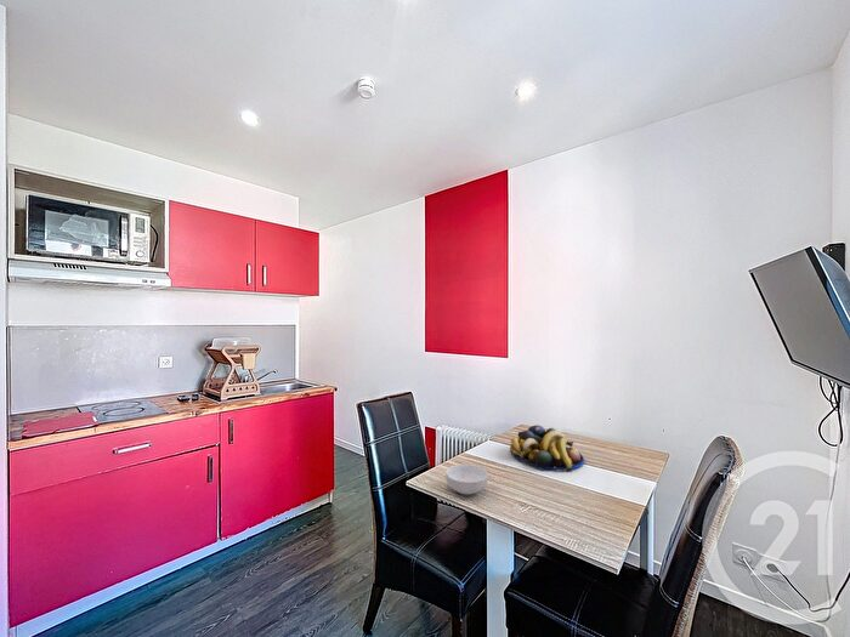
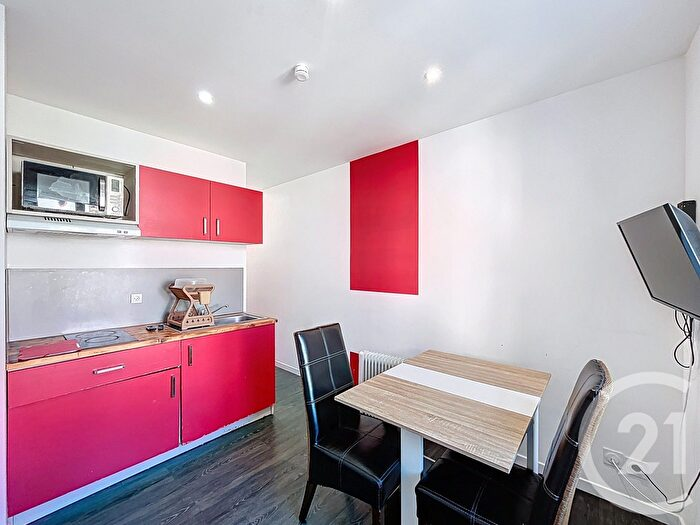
- fruit bowl [509,425,585,473]
- cereal bowl [444,463,489,496]
